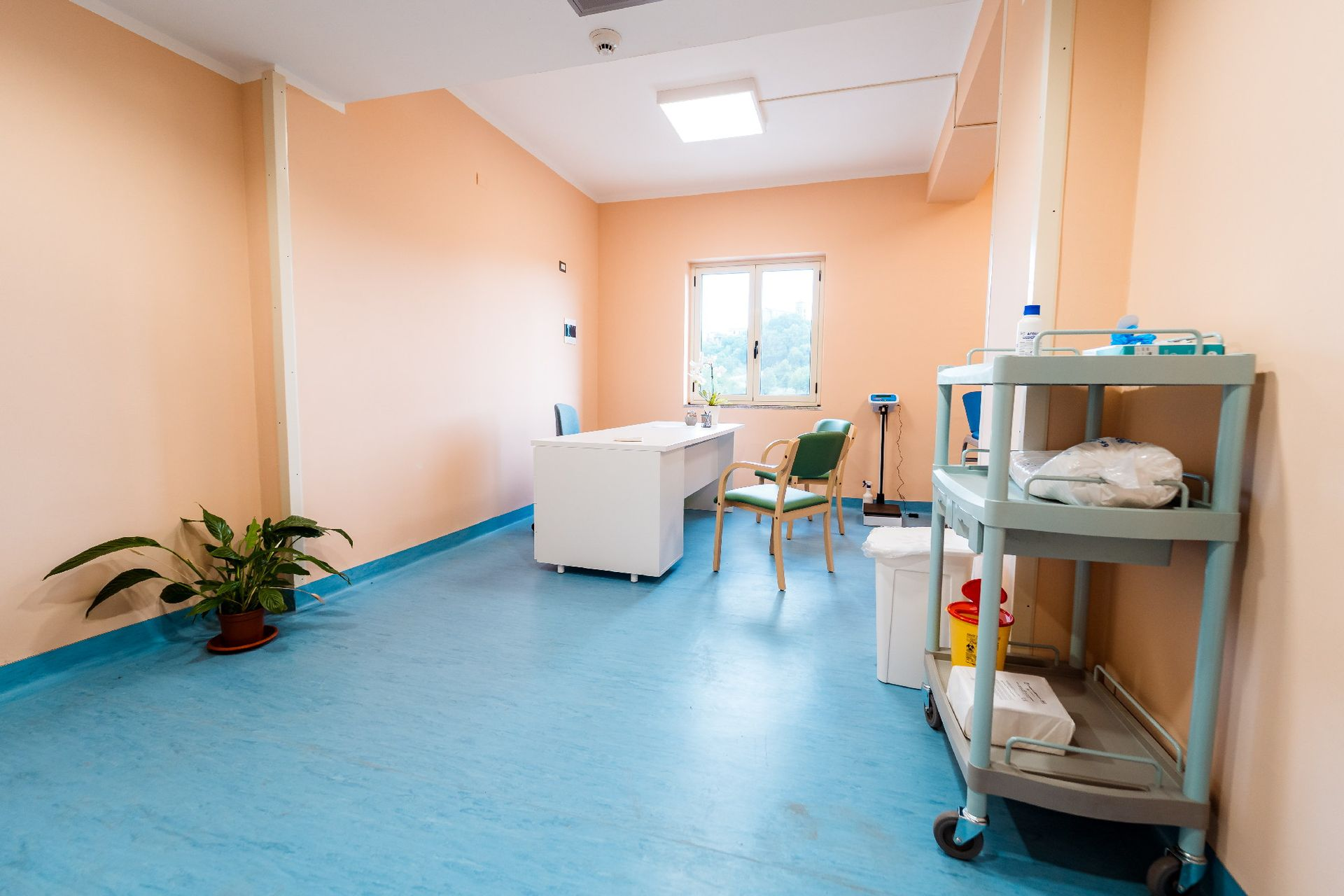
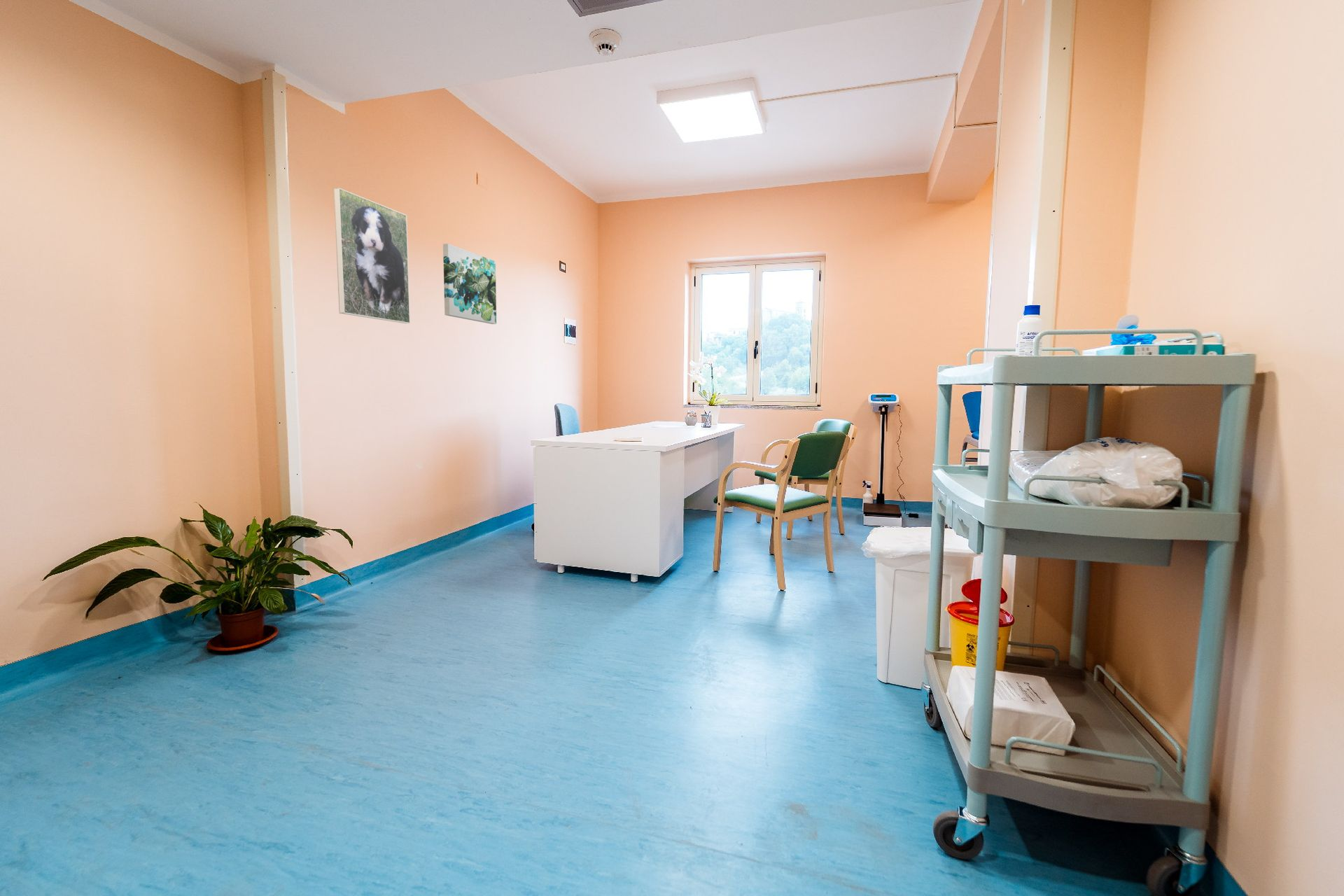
+ wall art [442,243,497,325]
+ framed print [333,187,411,324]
